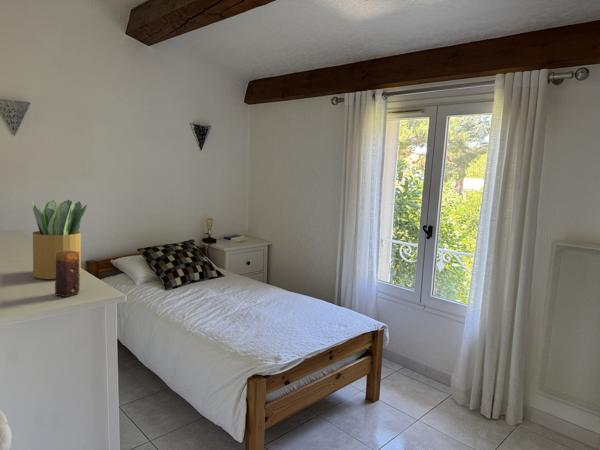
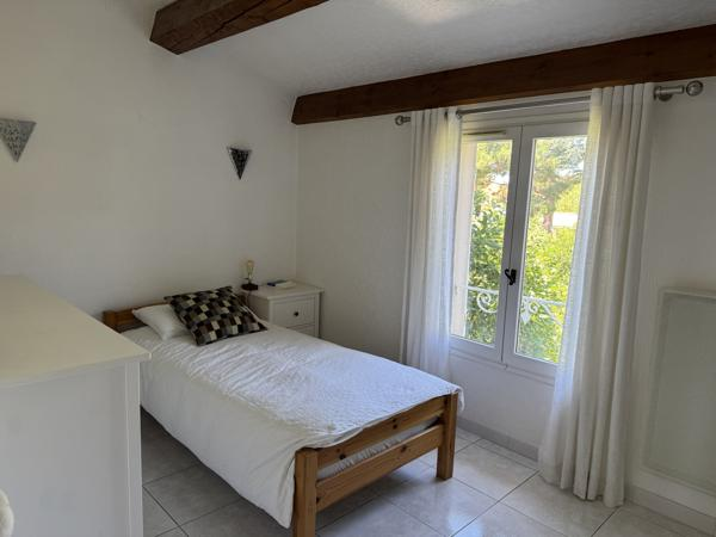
- potted plant [31,199,88,280]
- candle [54,251,81,298]
